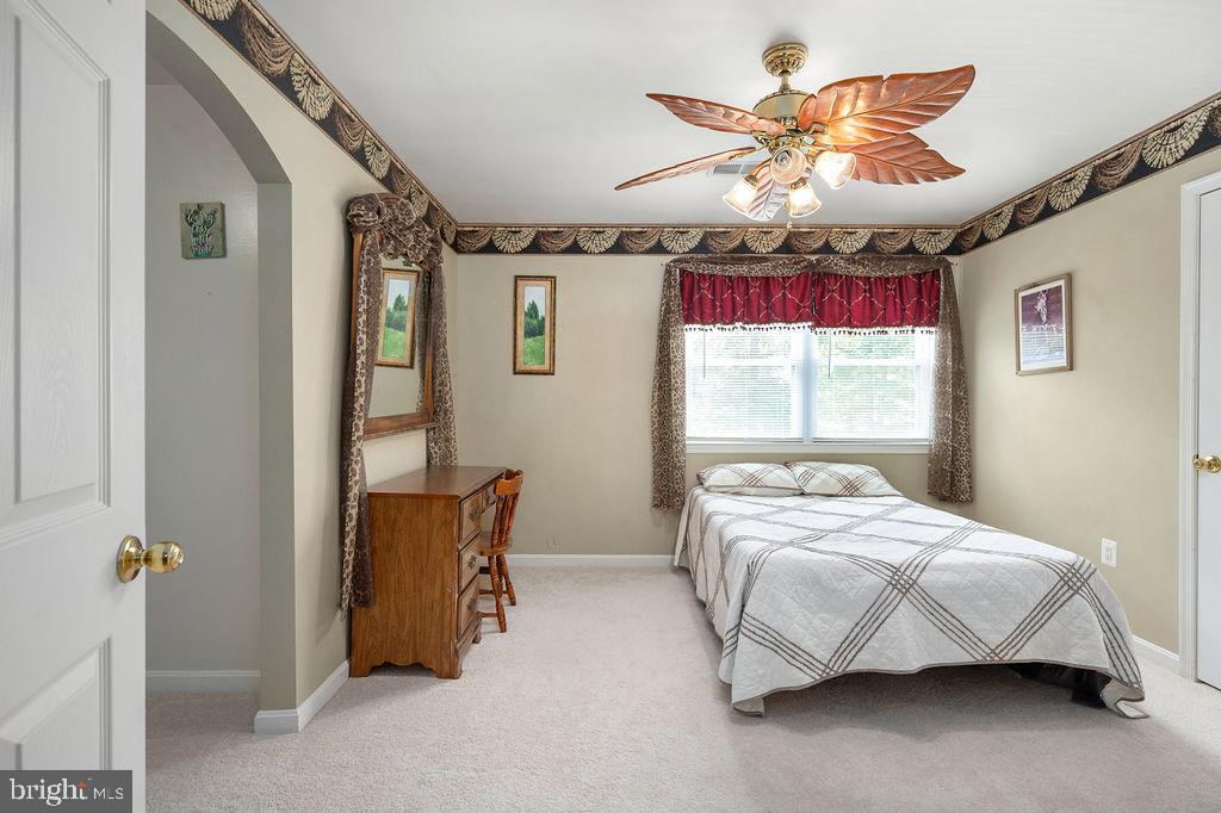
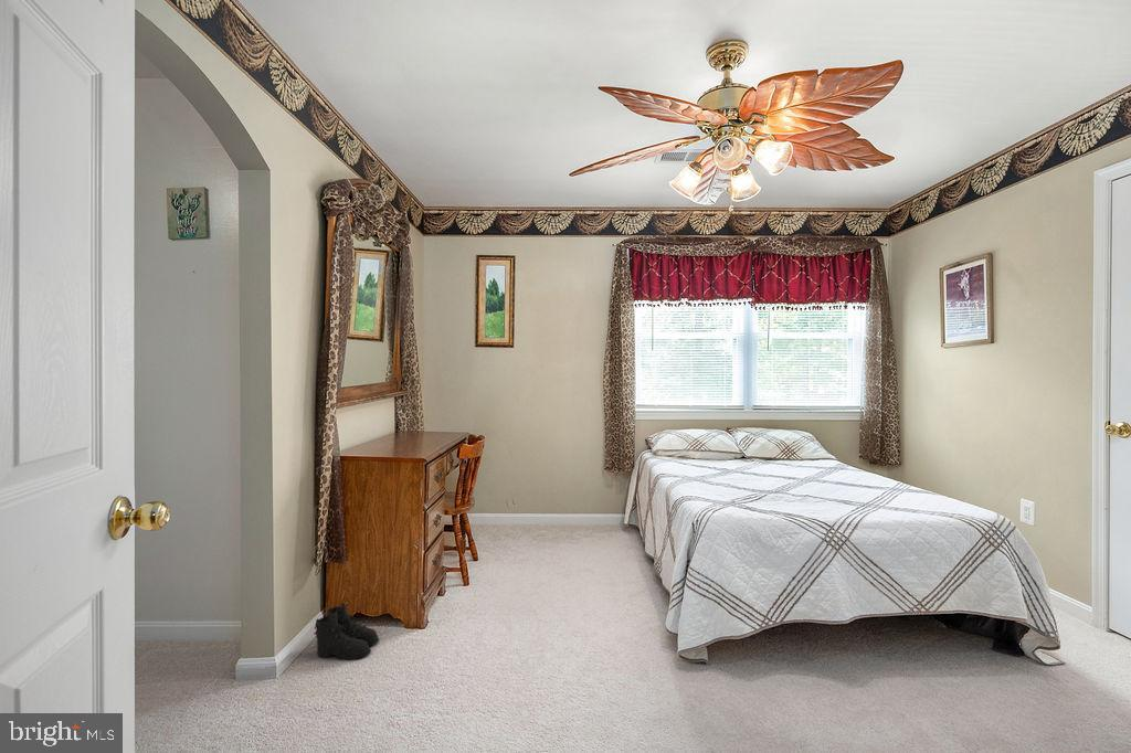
+ boots [313,602,380,661]
